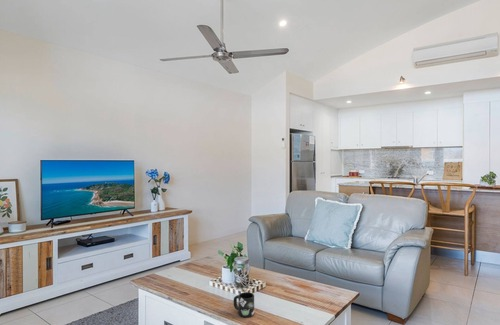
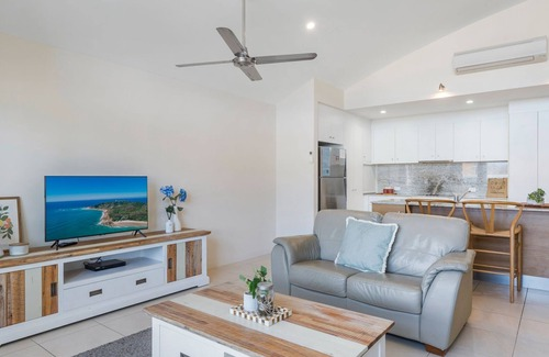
- mug [233,291,255,319]
